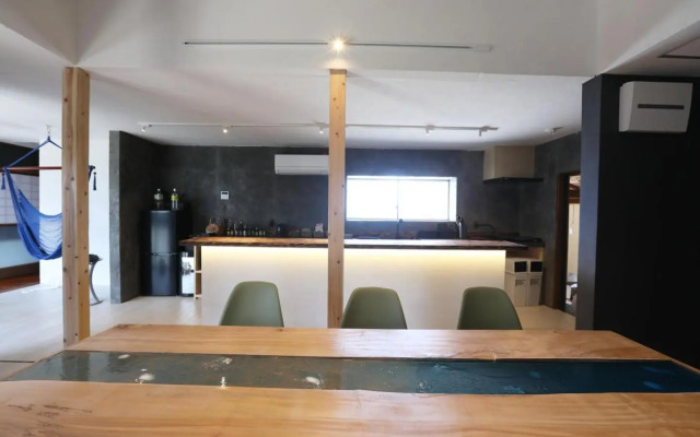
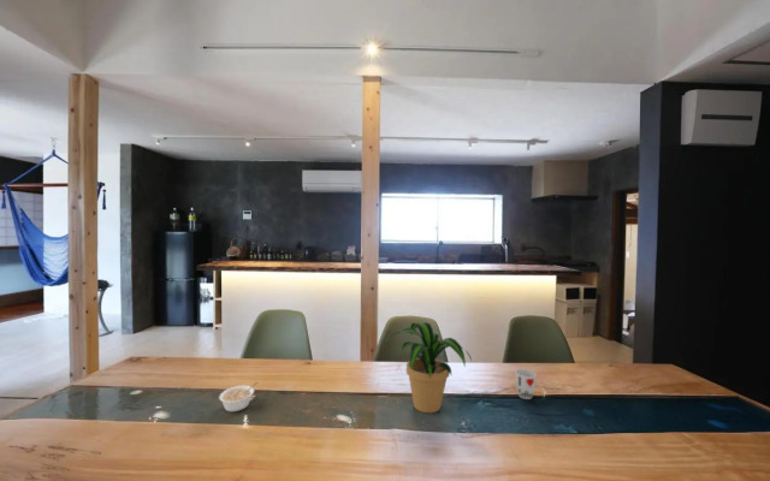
+ legume [218,381,259,412]
+ potted plant [385,321,473,414]
+ cup [515,368,538,400]
